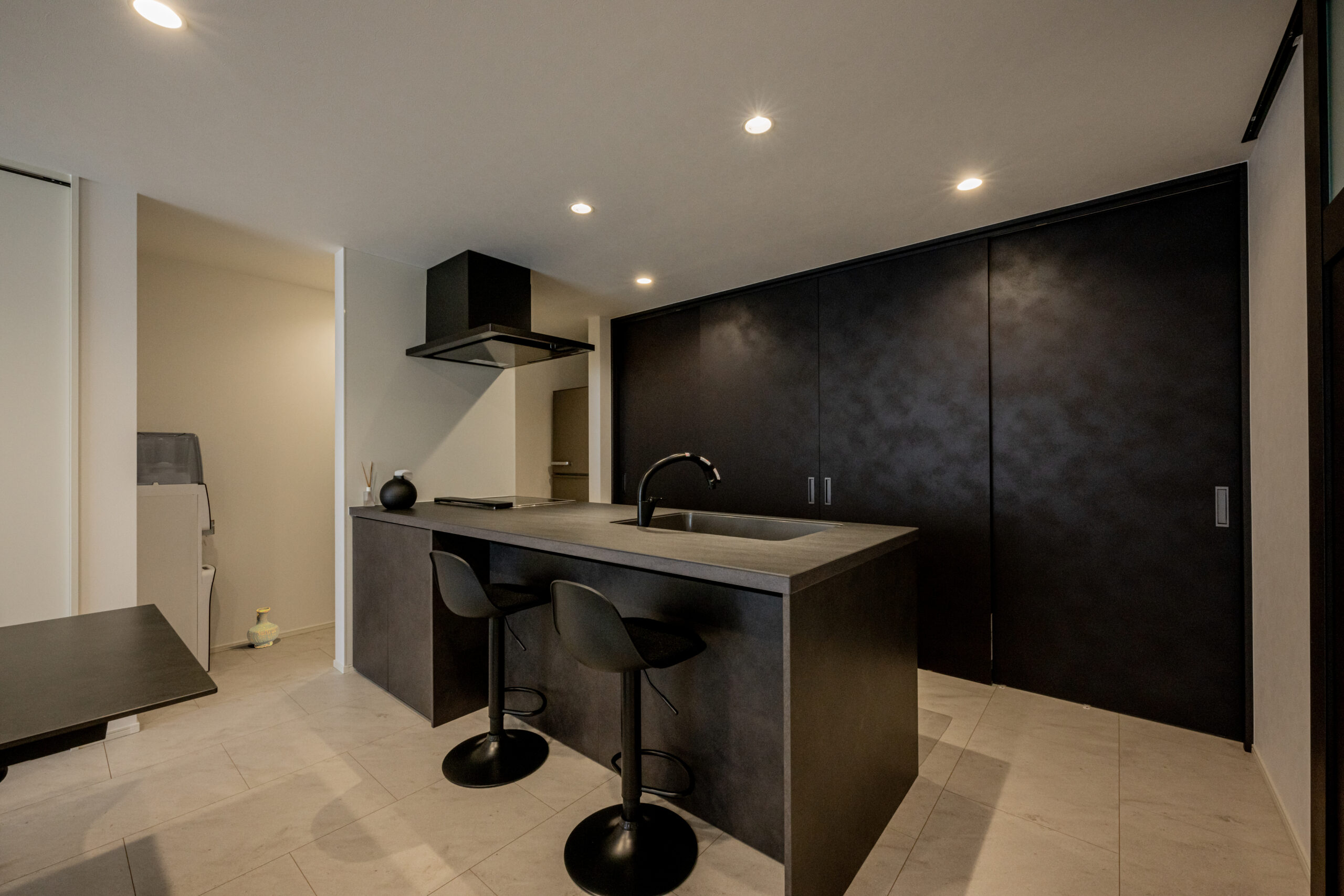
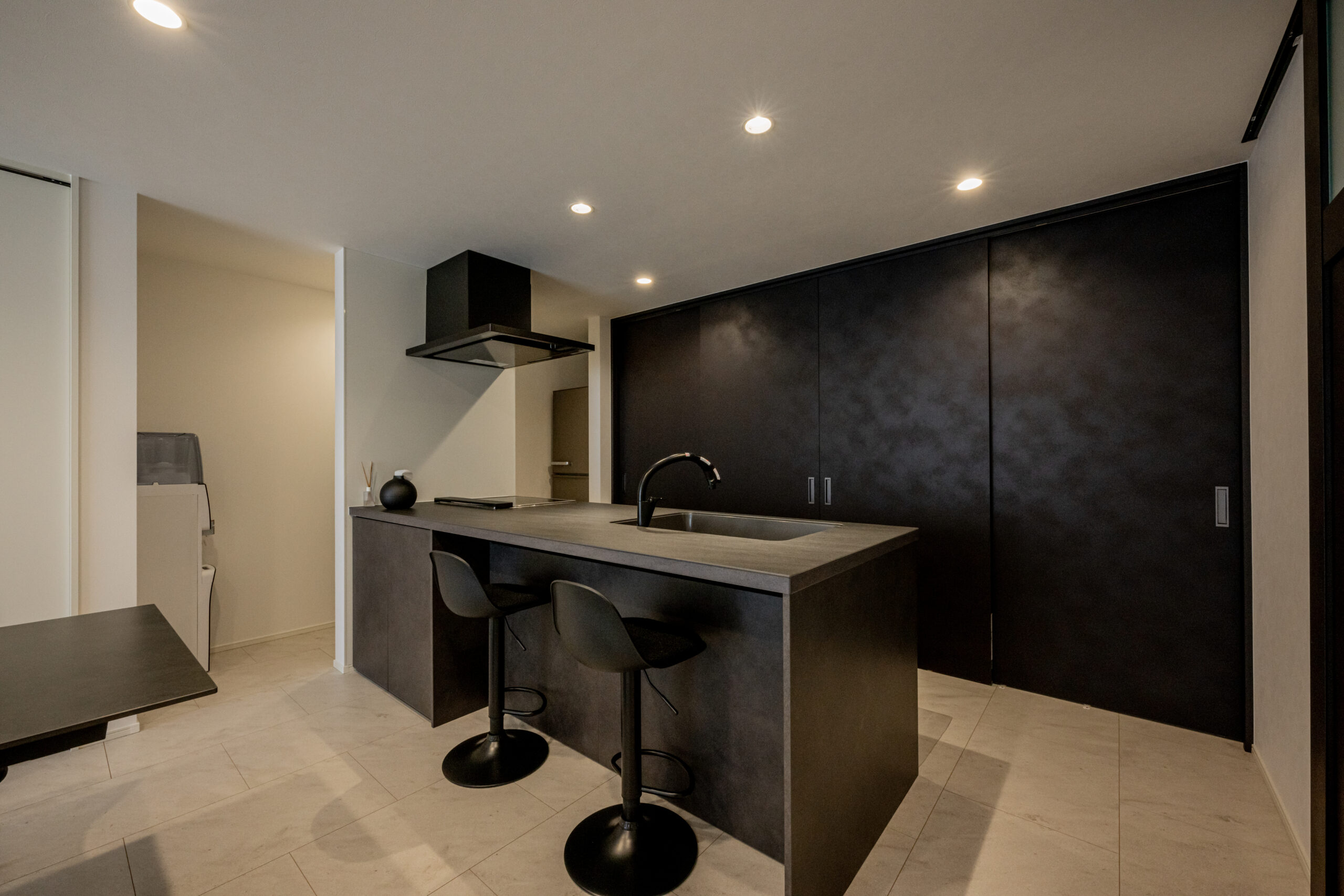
- ceramic jug [246,607,280,648]
